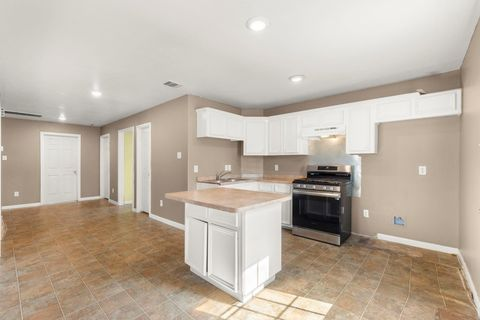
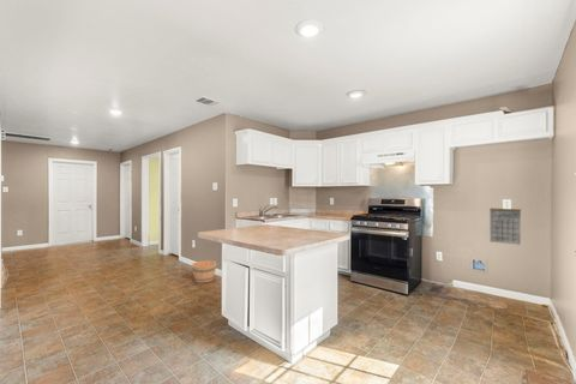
+ calendar [488,200,522,246]
+ bucket [191,259,218,283]
